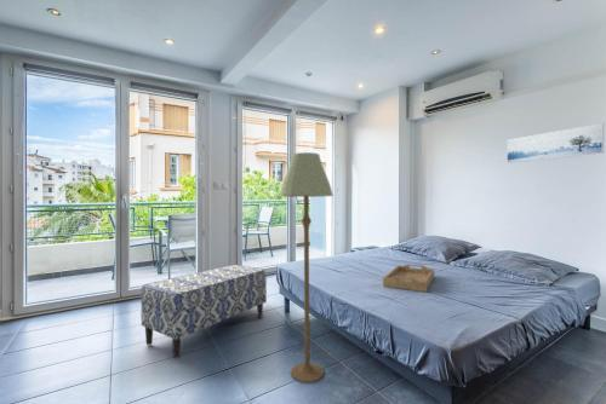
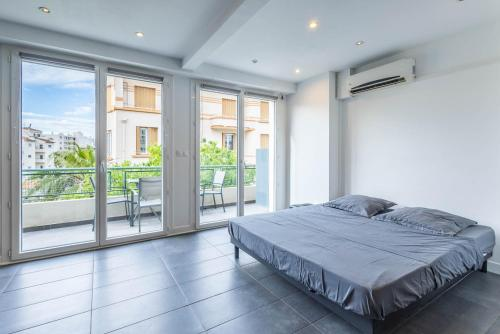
- bench [139,264,268,359]
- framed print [505,122,605,165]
- floor lamp [278,151,335,383]
- serving tray [382,262,435,293]
